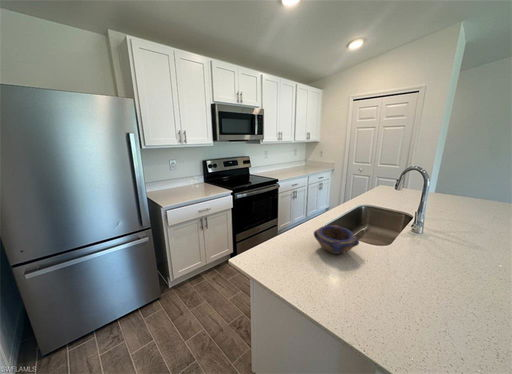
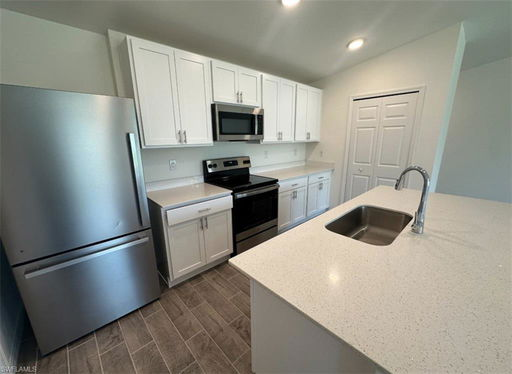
- bowl [313,224,360,255]
